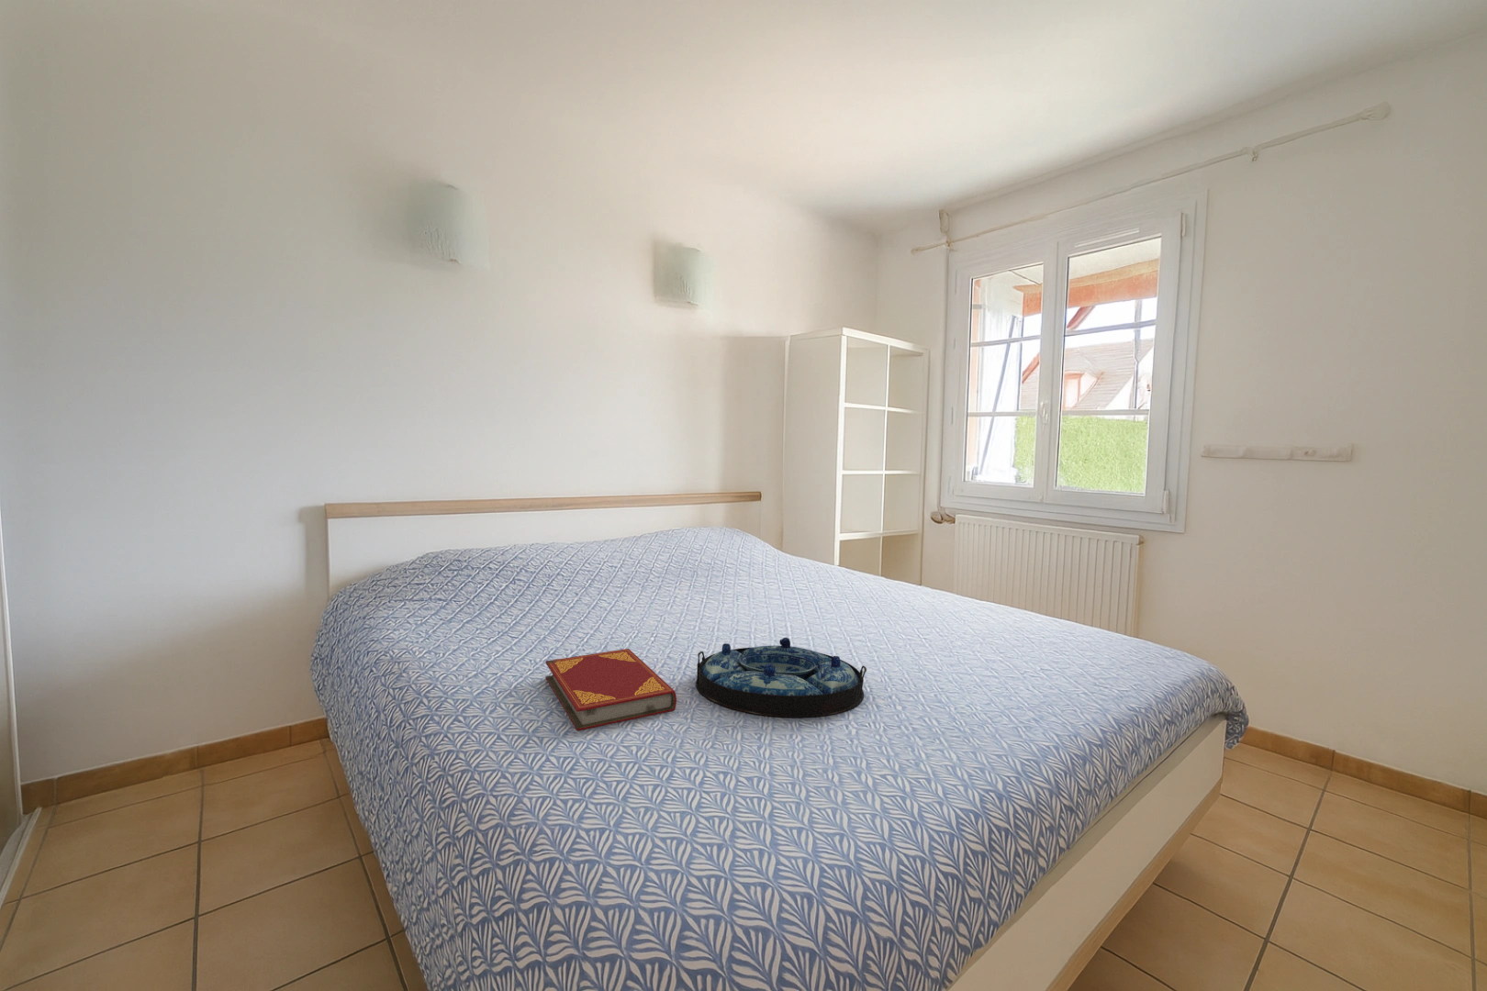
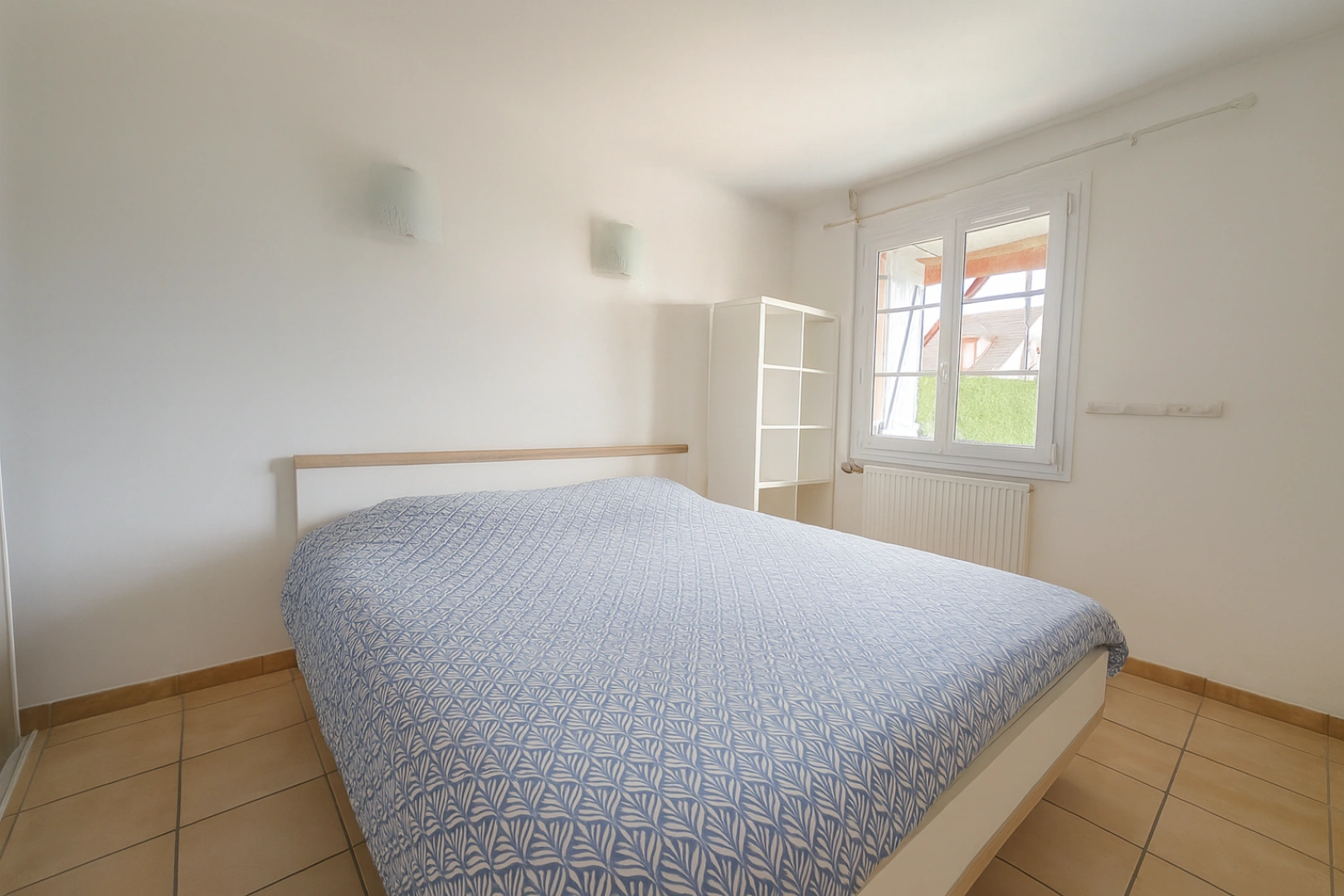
- serving tray [695,637,867,719]
- hardback book [544,648,677,731]
